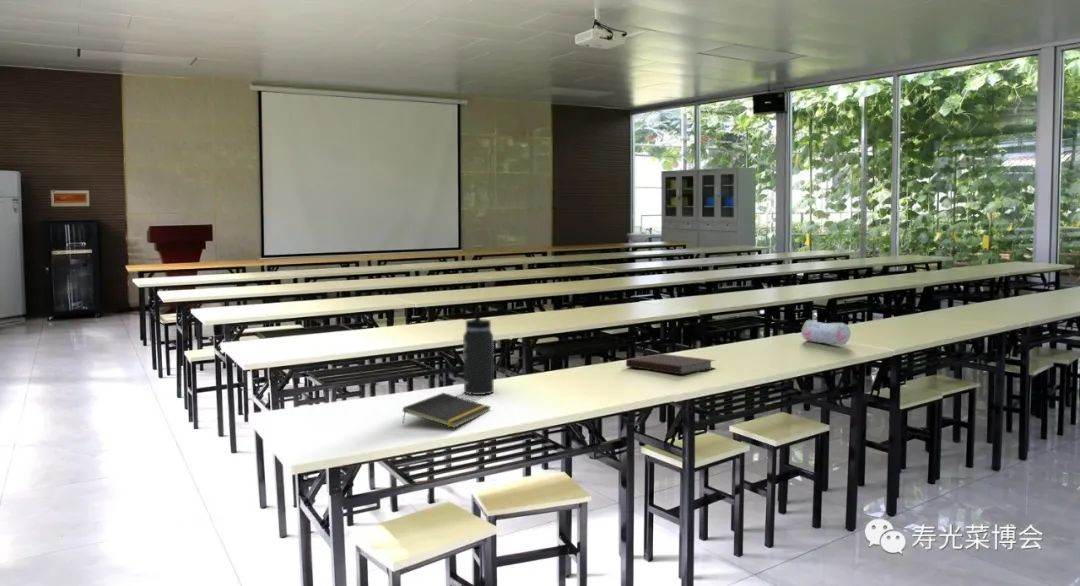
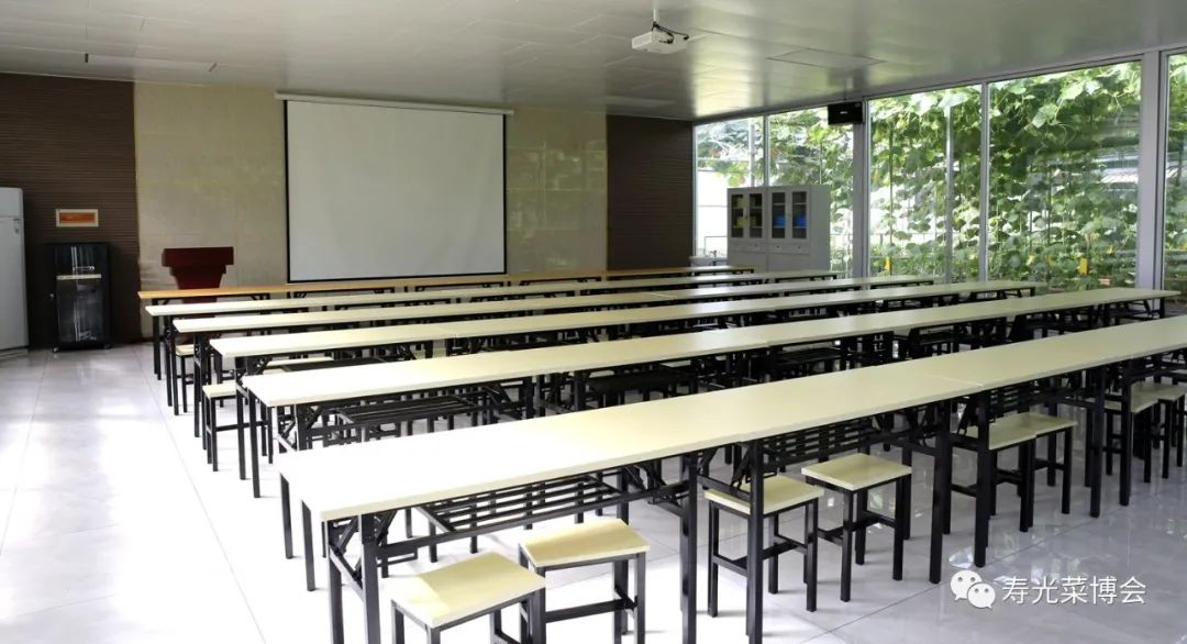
- pencil case [800,318,852,346]
- thermos bottle [462,305,495,396]
- notepad [401,392,492,429]
- notebook [625,353,717,376]
